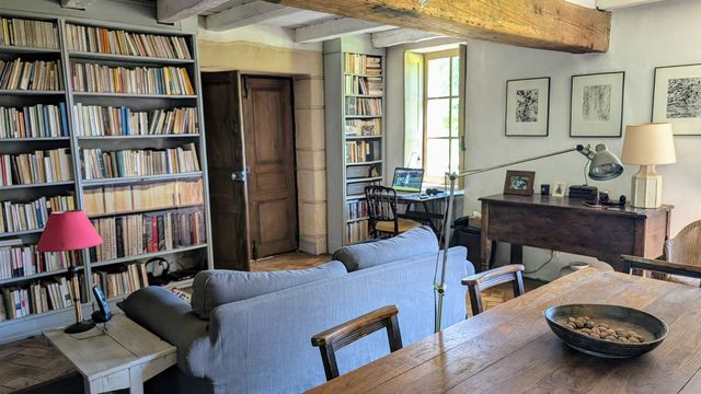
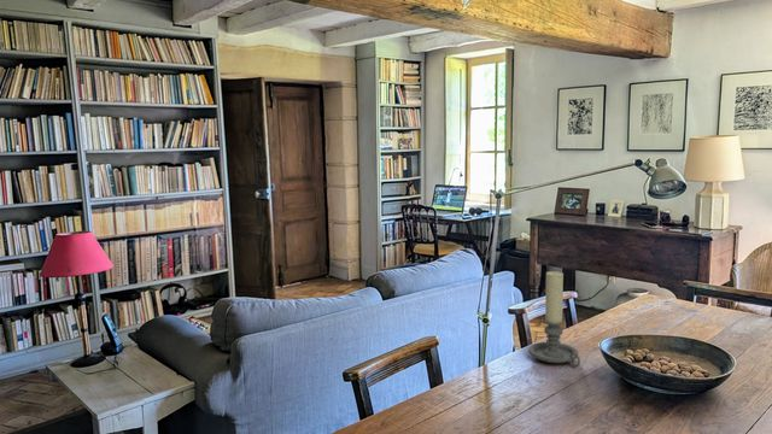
+ candle holder [527,270,581,368]
